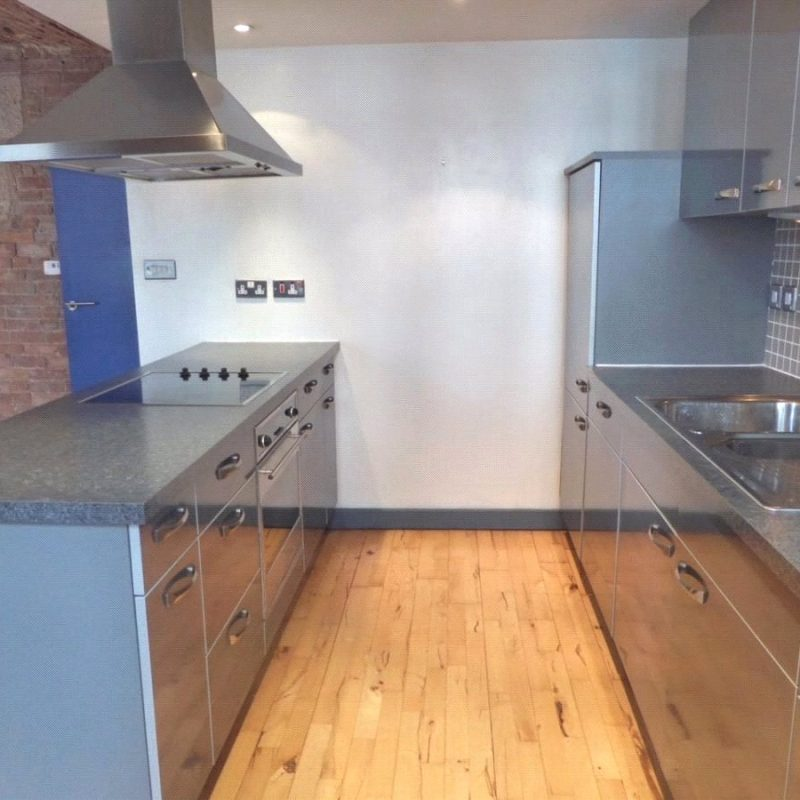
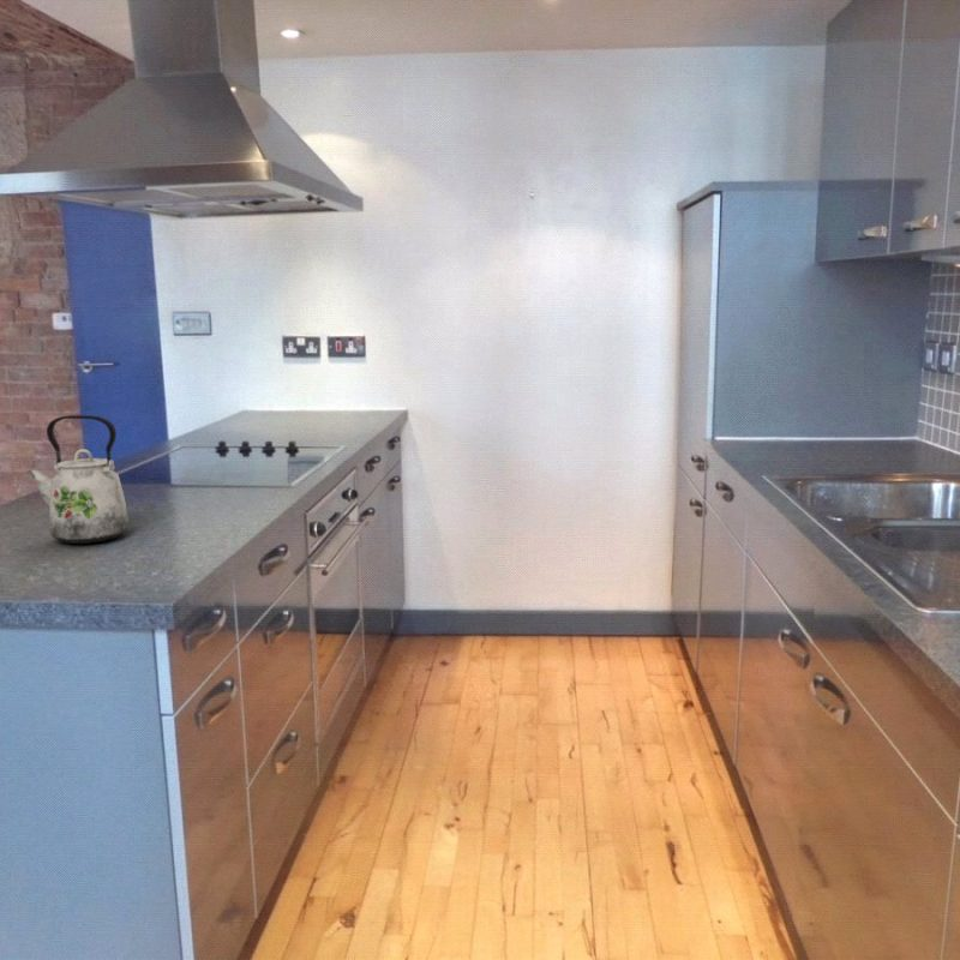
+ kettle [25,414,130,545]
